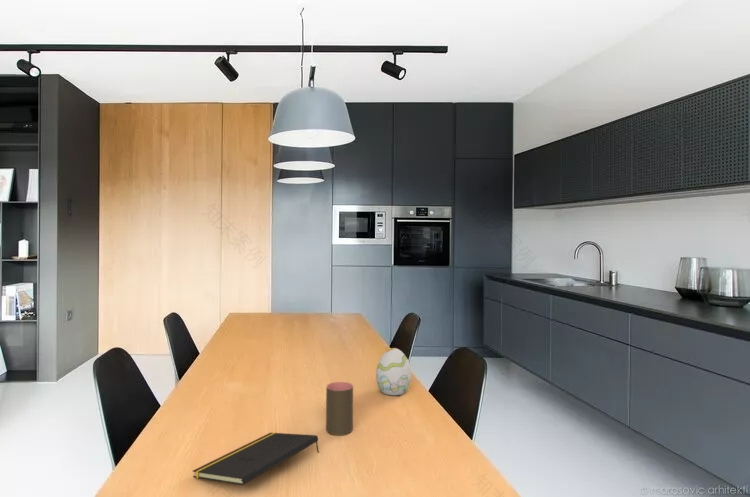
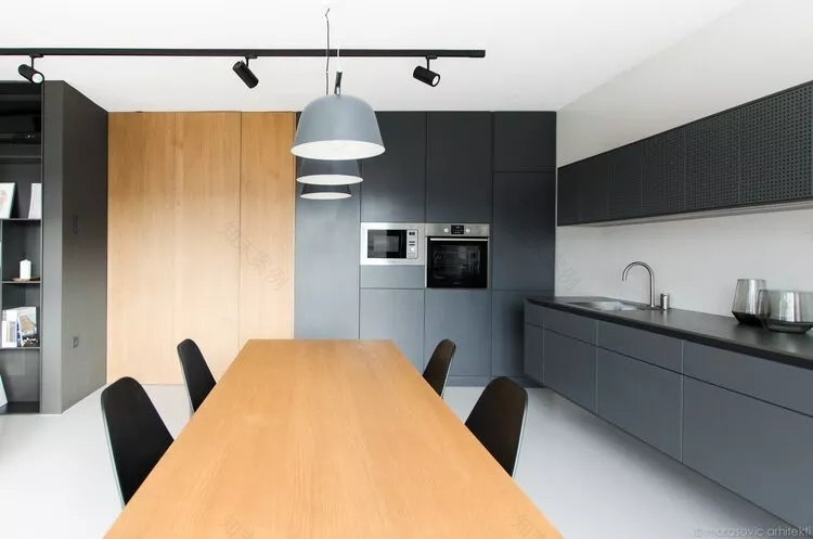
- notepad [192,432,320,486]
- decorative egg [375,347,412,396]
- cup [325,381,354,436]
